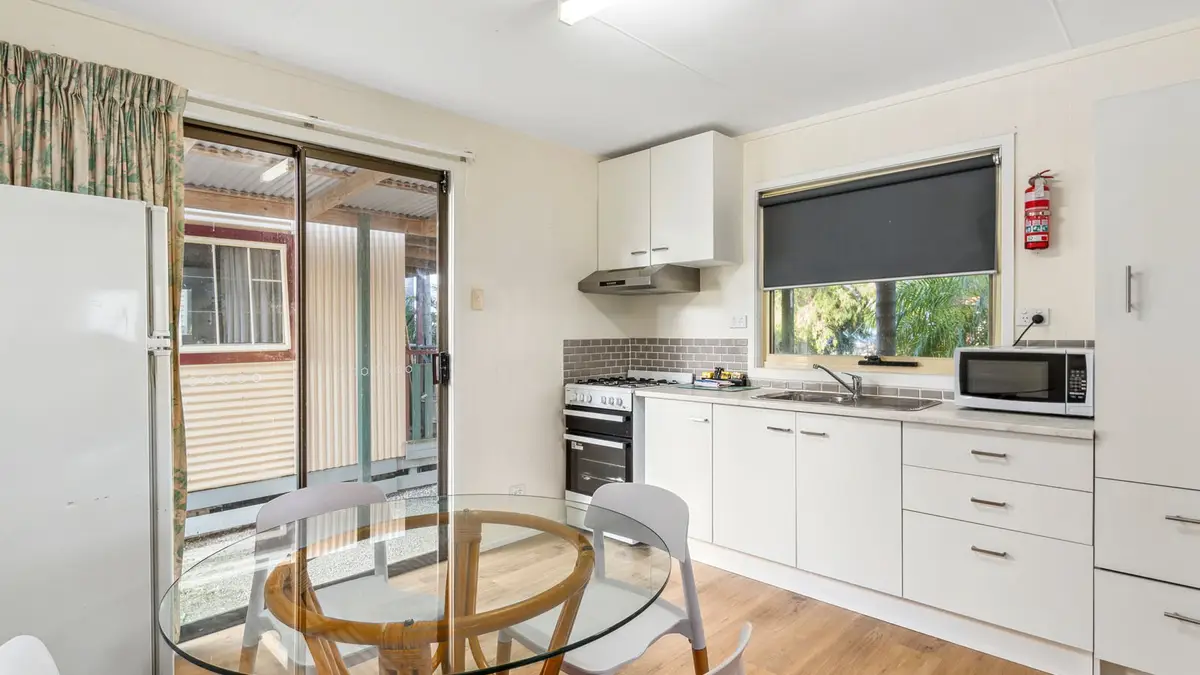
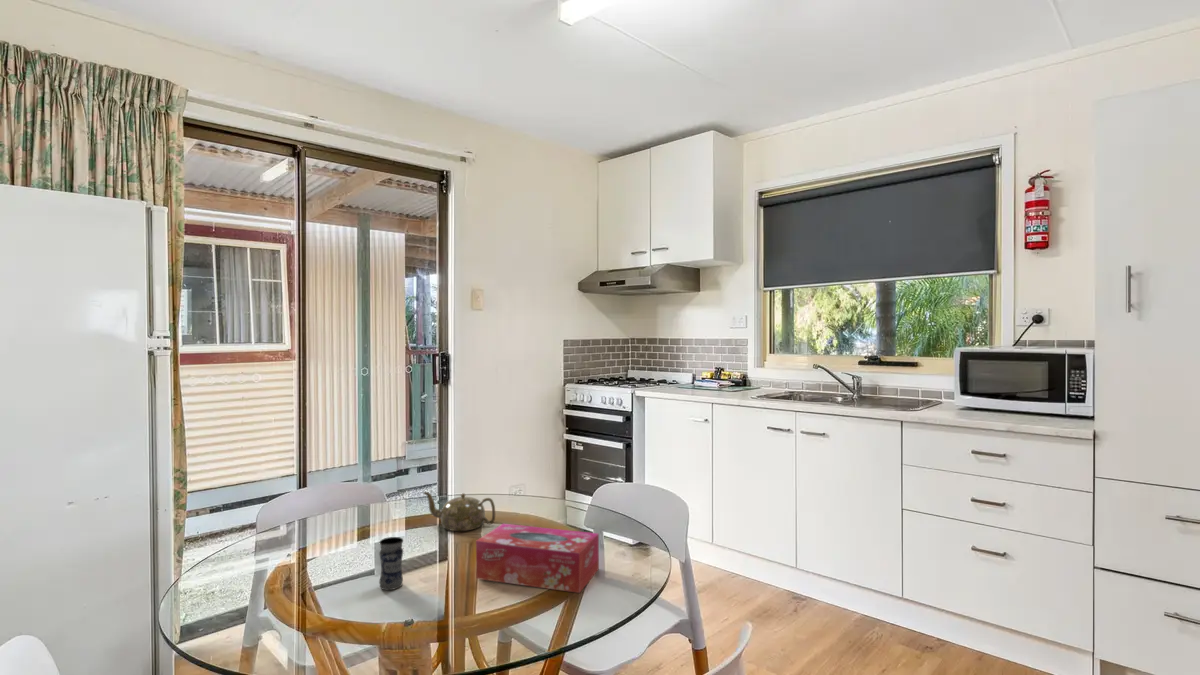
+ teapot [423,491,496,532]
+ tissue box [475,523,600,594]
+ jar [378,536,404,591]
